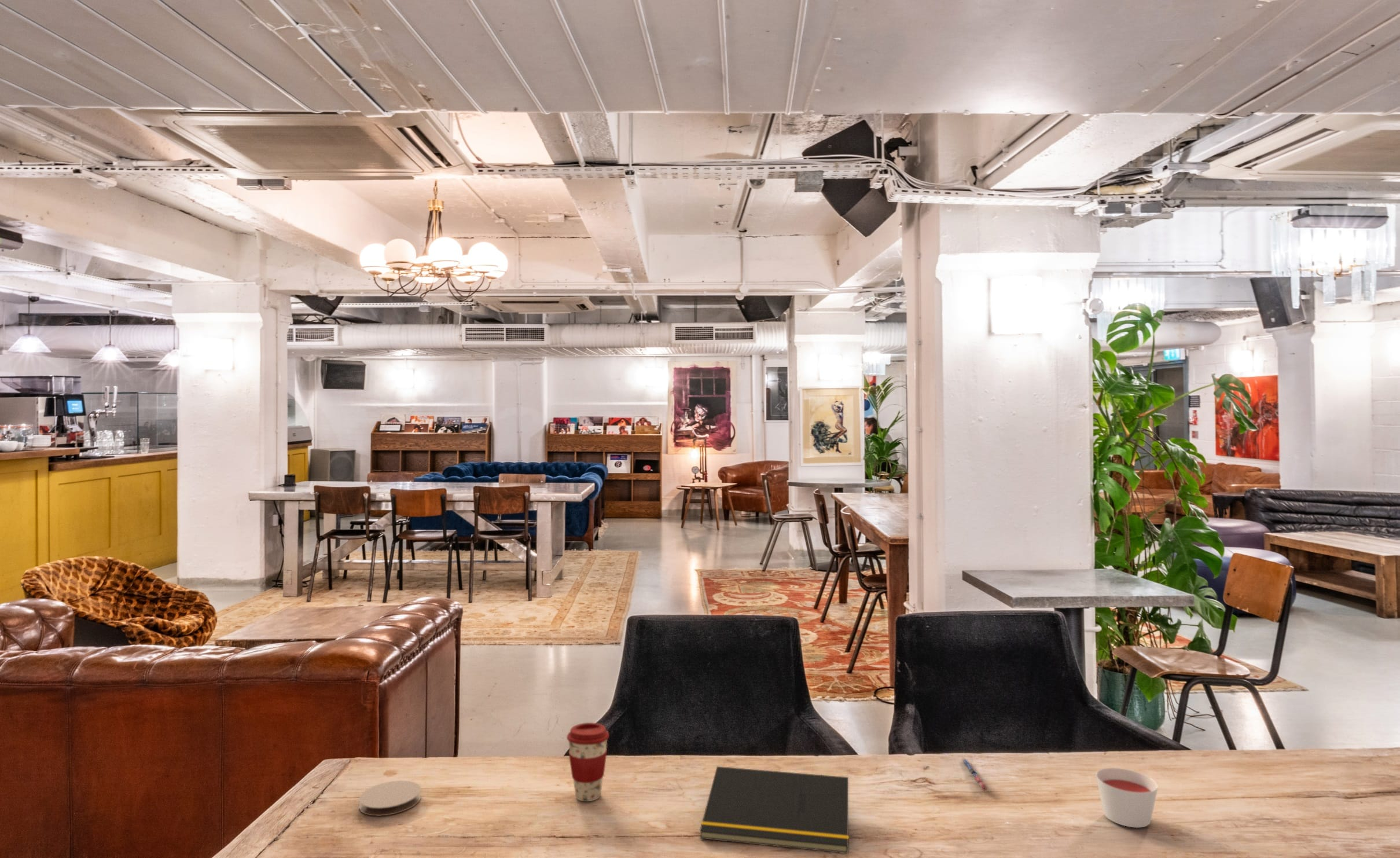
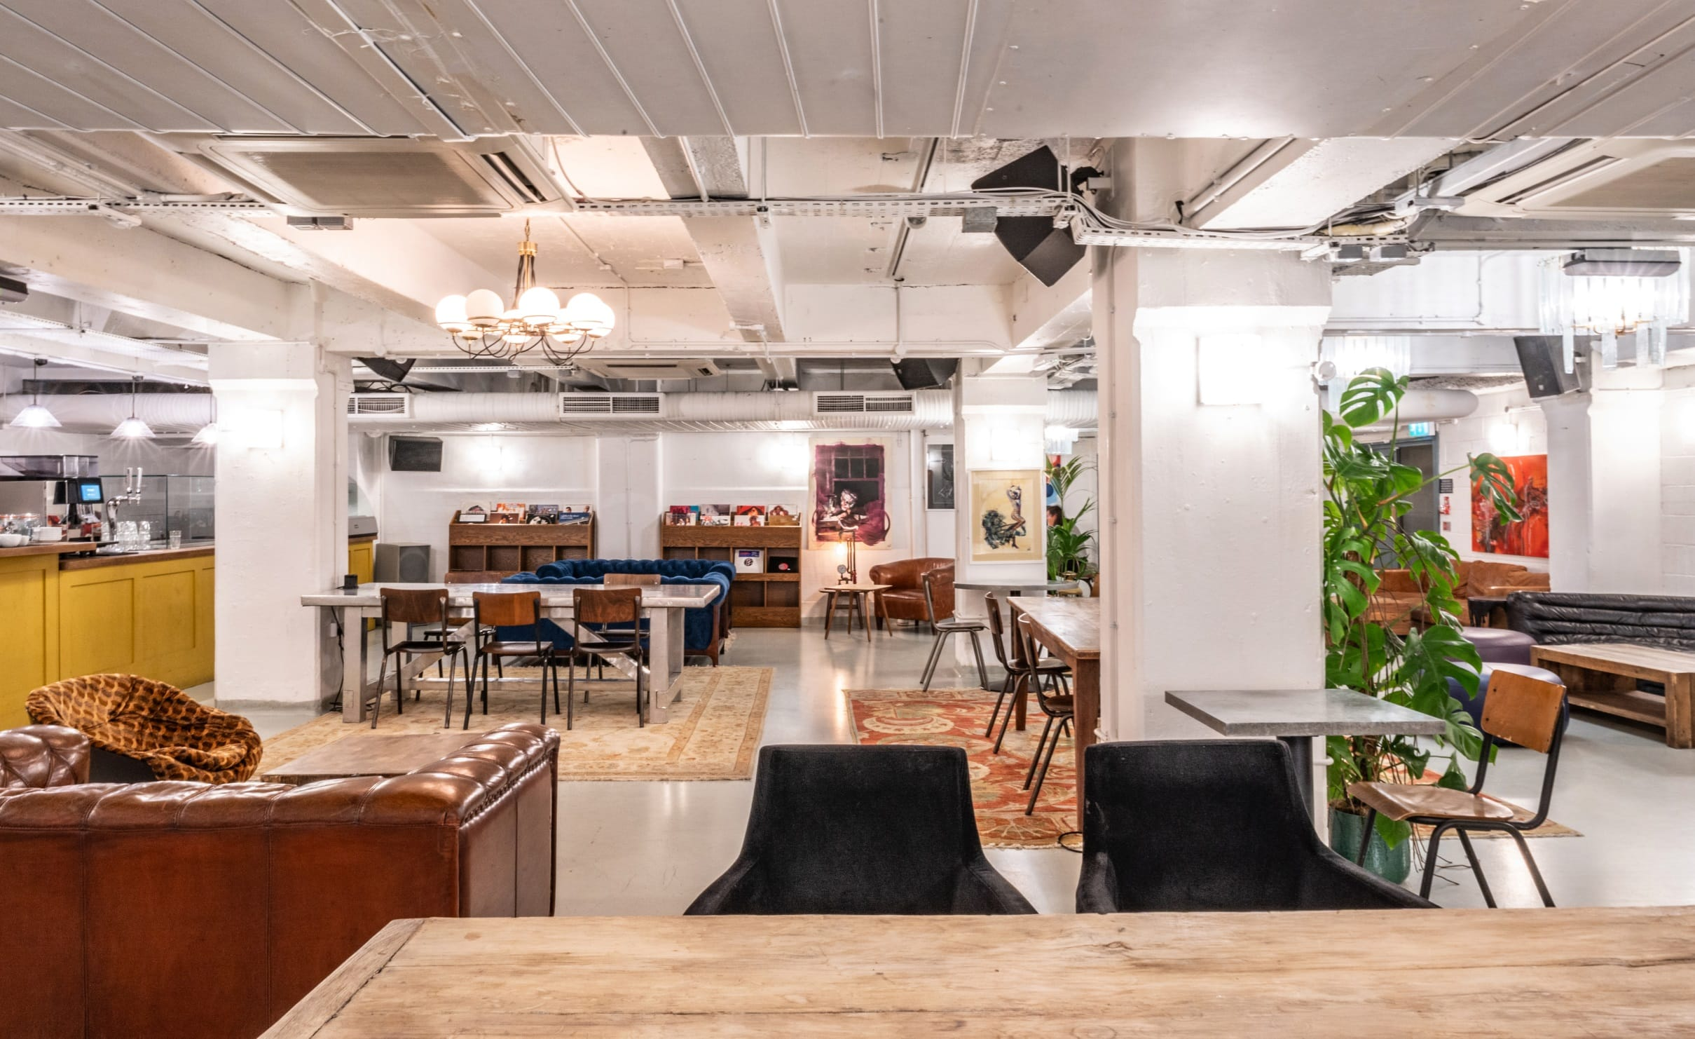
- coffee cup [566,722,609,802]
- candle [1096,767,1159,828]
- notepad [699,766,849,855]
- pen [960,757,989,791]
- coaster [358,780,421,817]
